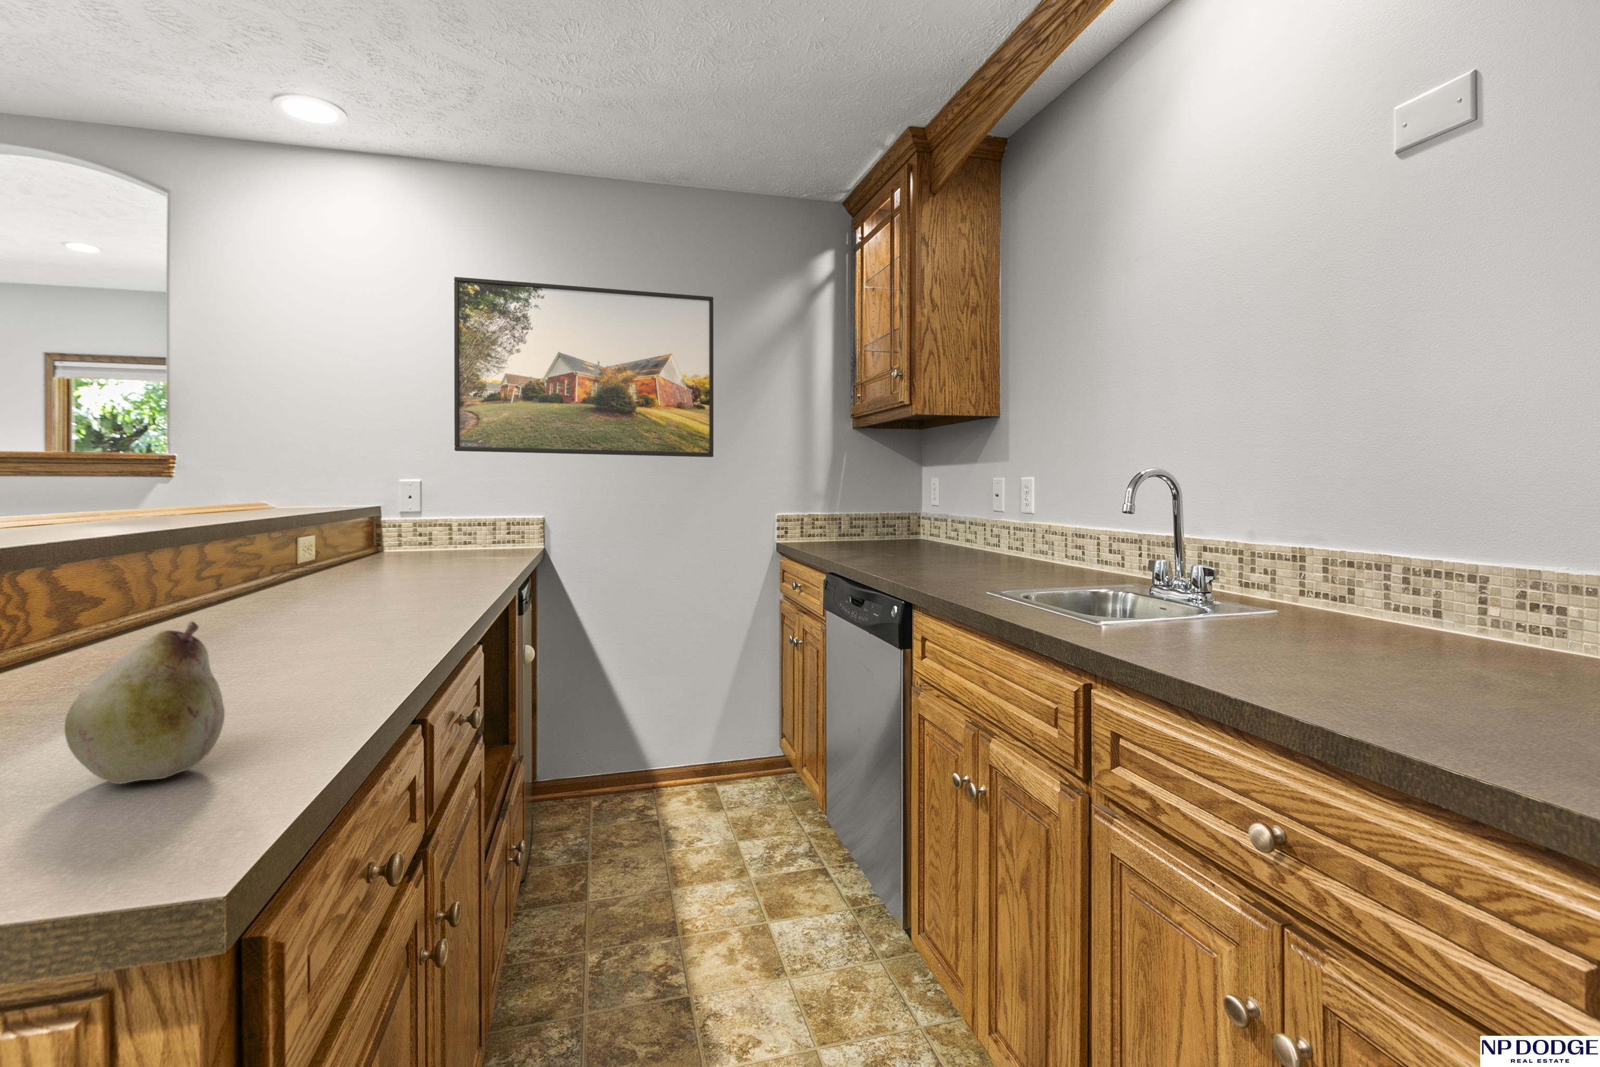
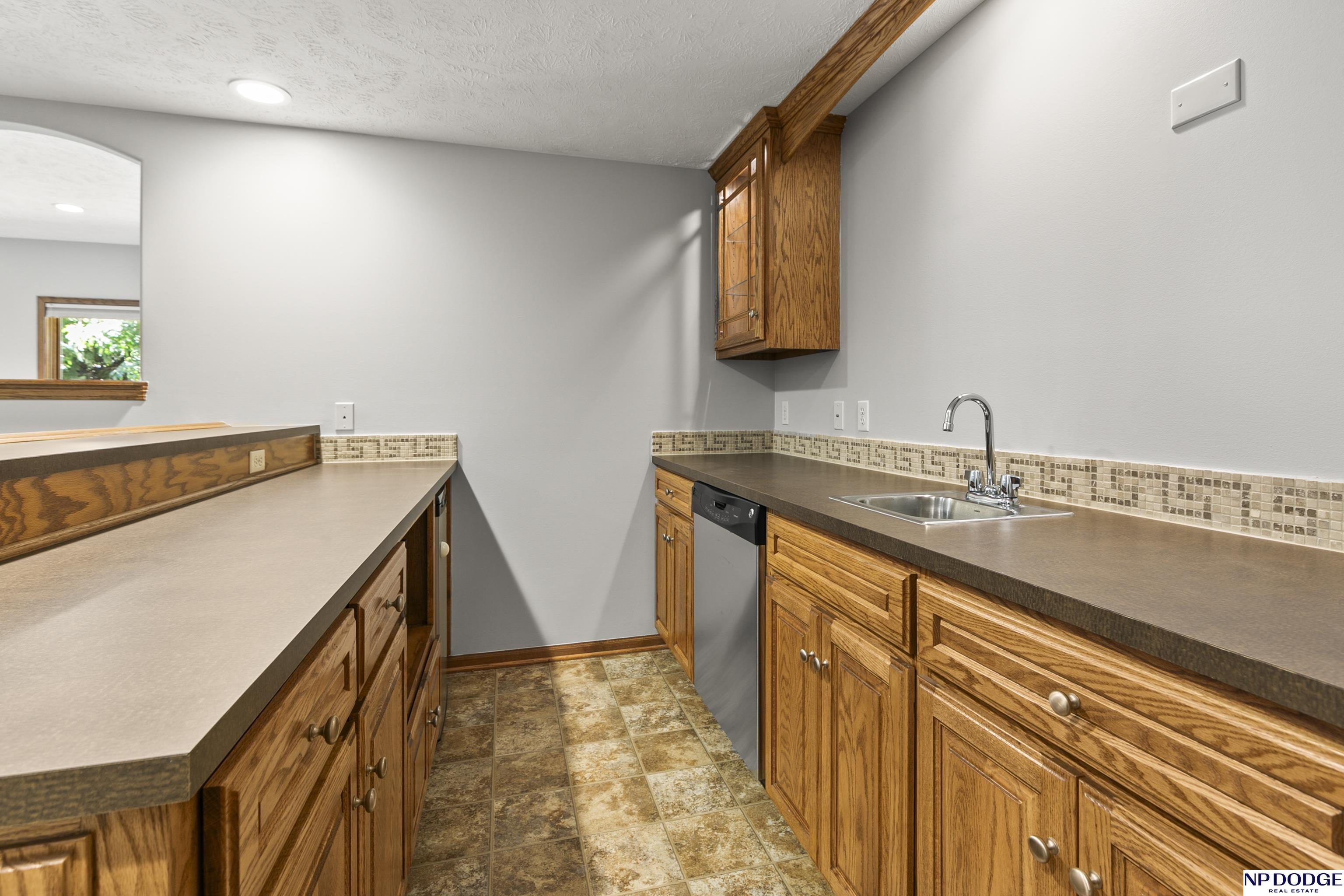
- fruit [64,620,225,785]
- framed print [454,276,714,458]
